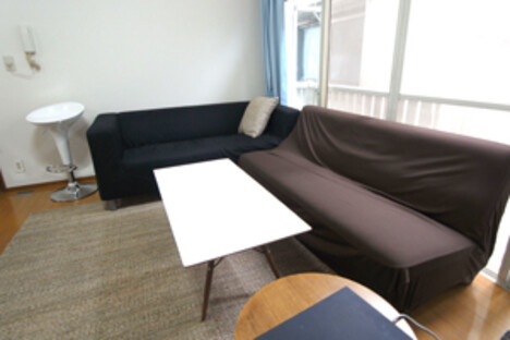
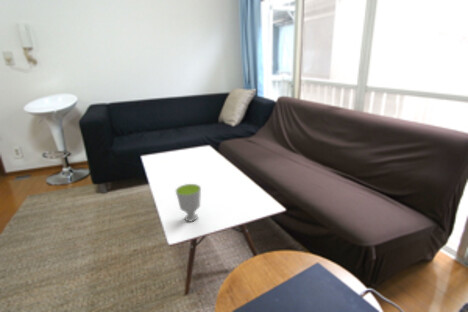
+ cup [175,183,202,223]
